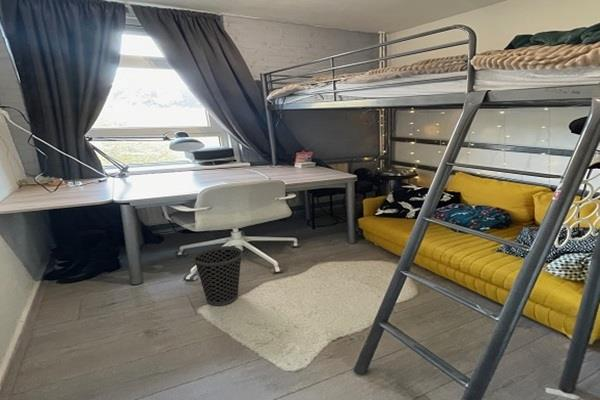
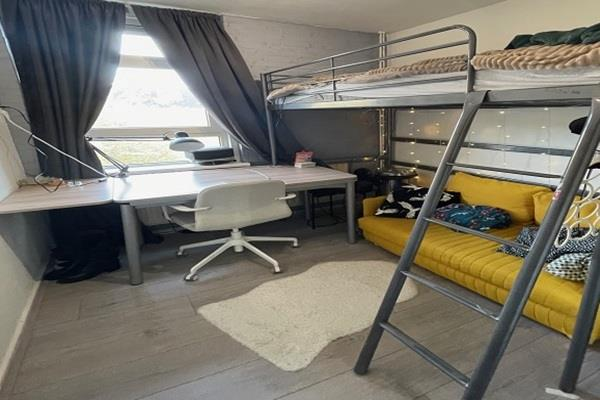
- wastebasket [192,245,243,307]
